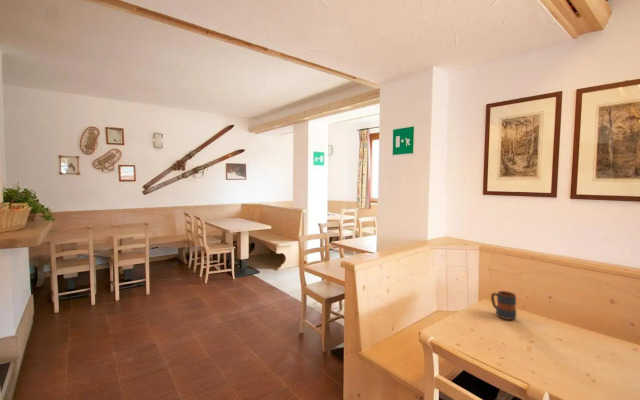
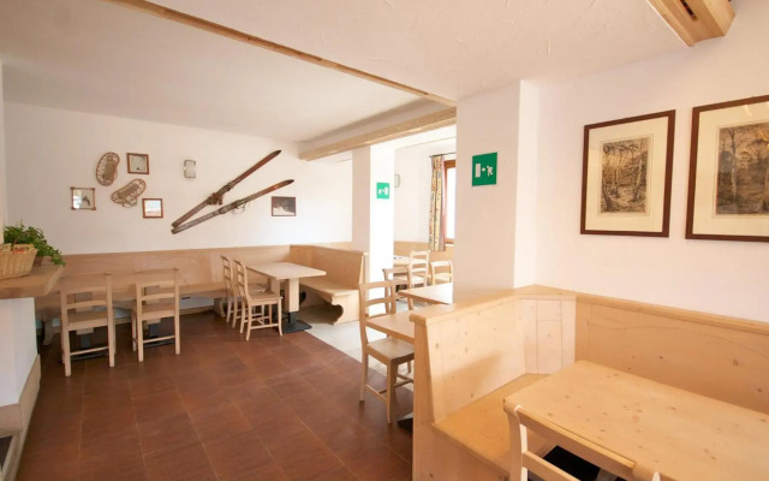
- mug [490,290,517,321]
